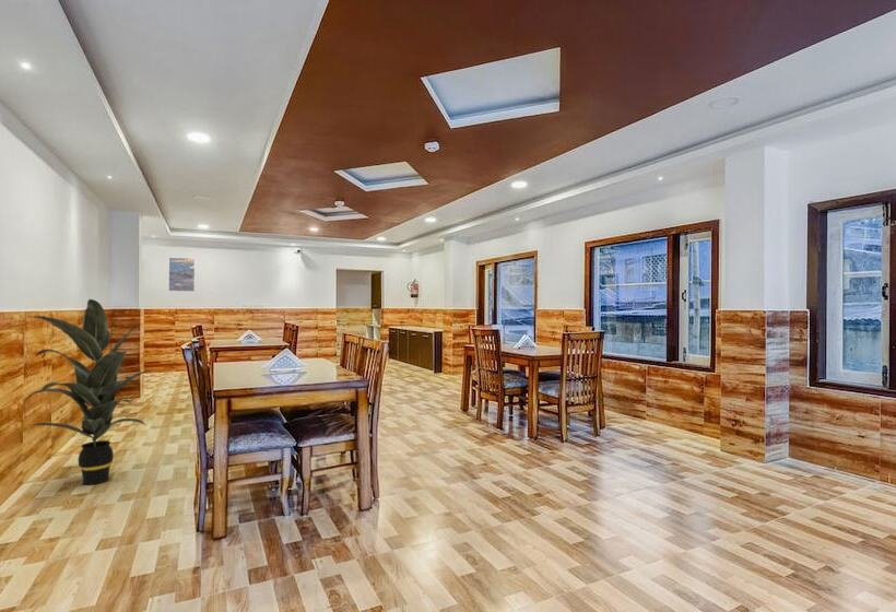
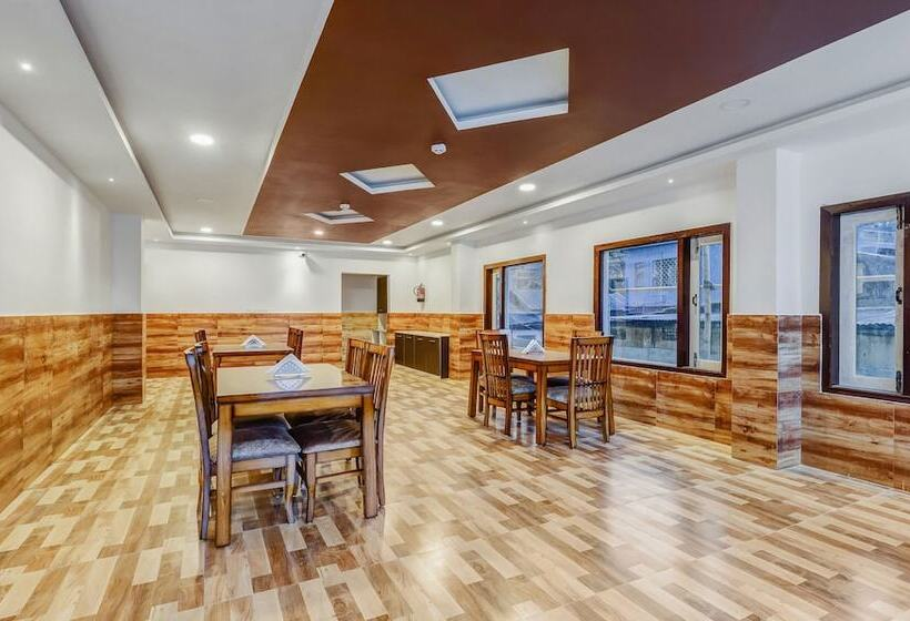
- indoor plant [22,298,154,486]
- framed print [167,257,196,293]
